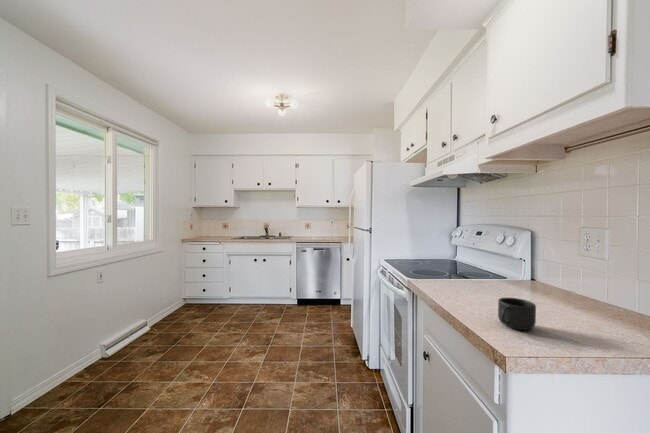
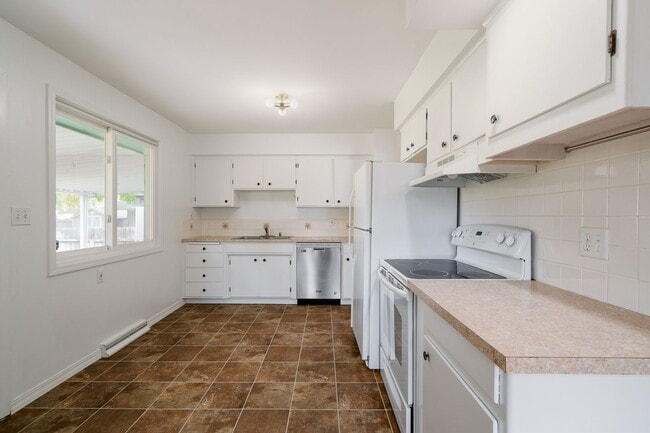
- mug [497,297,537,331]
